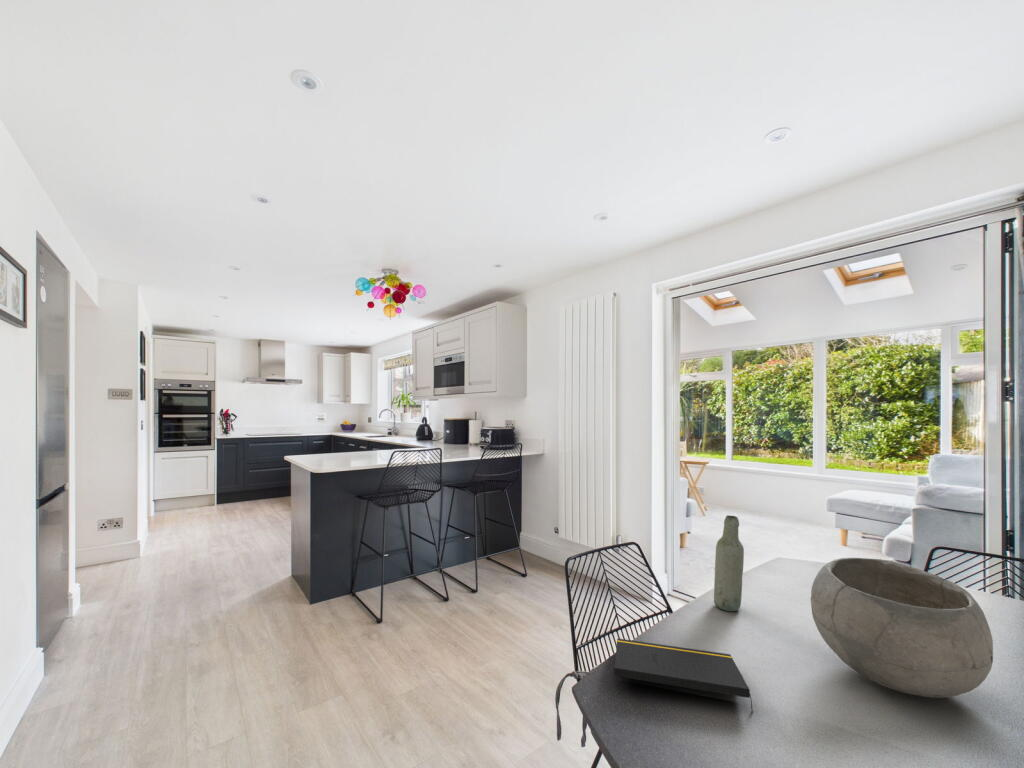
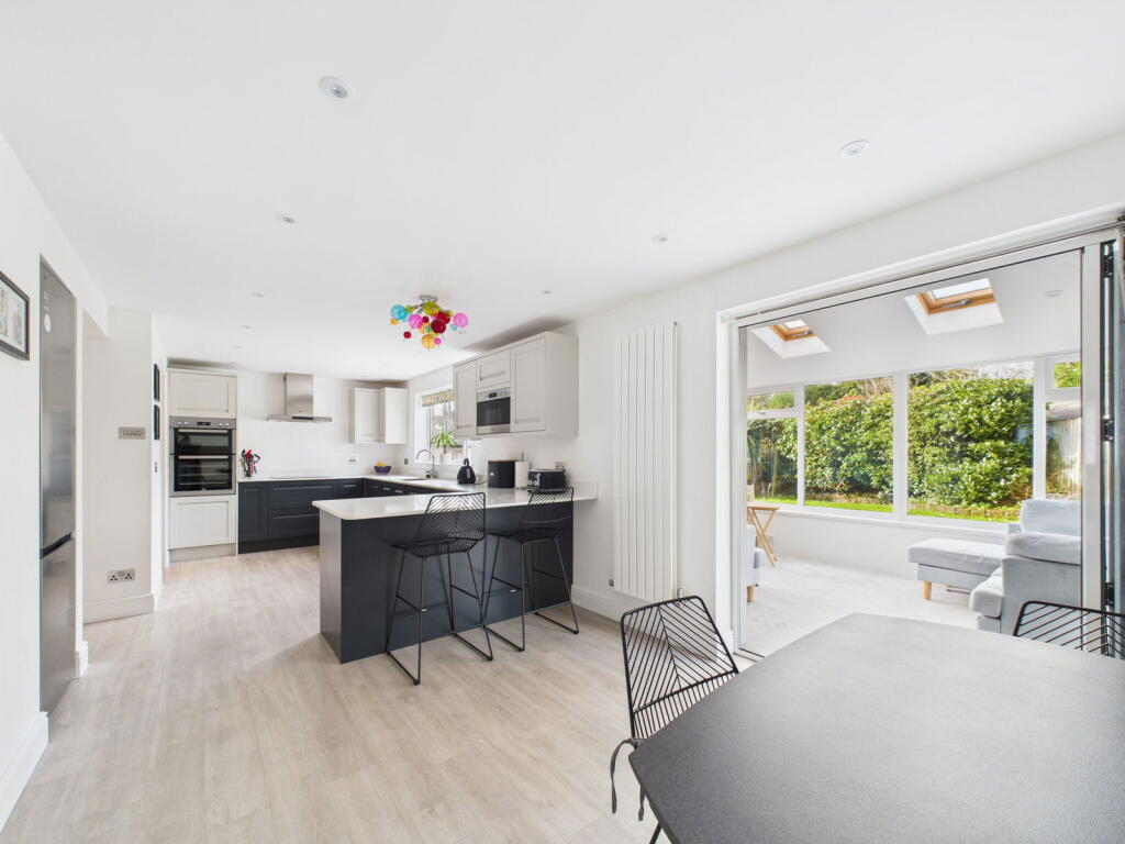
- bottle [713,514,745,612]
- bowl [810,557,994,699]
- notepad [613,637,754,714]
